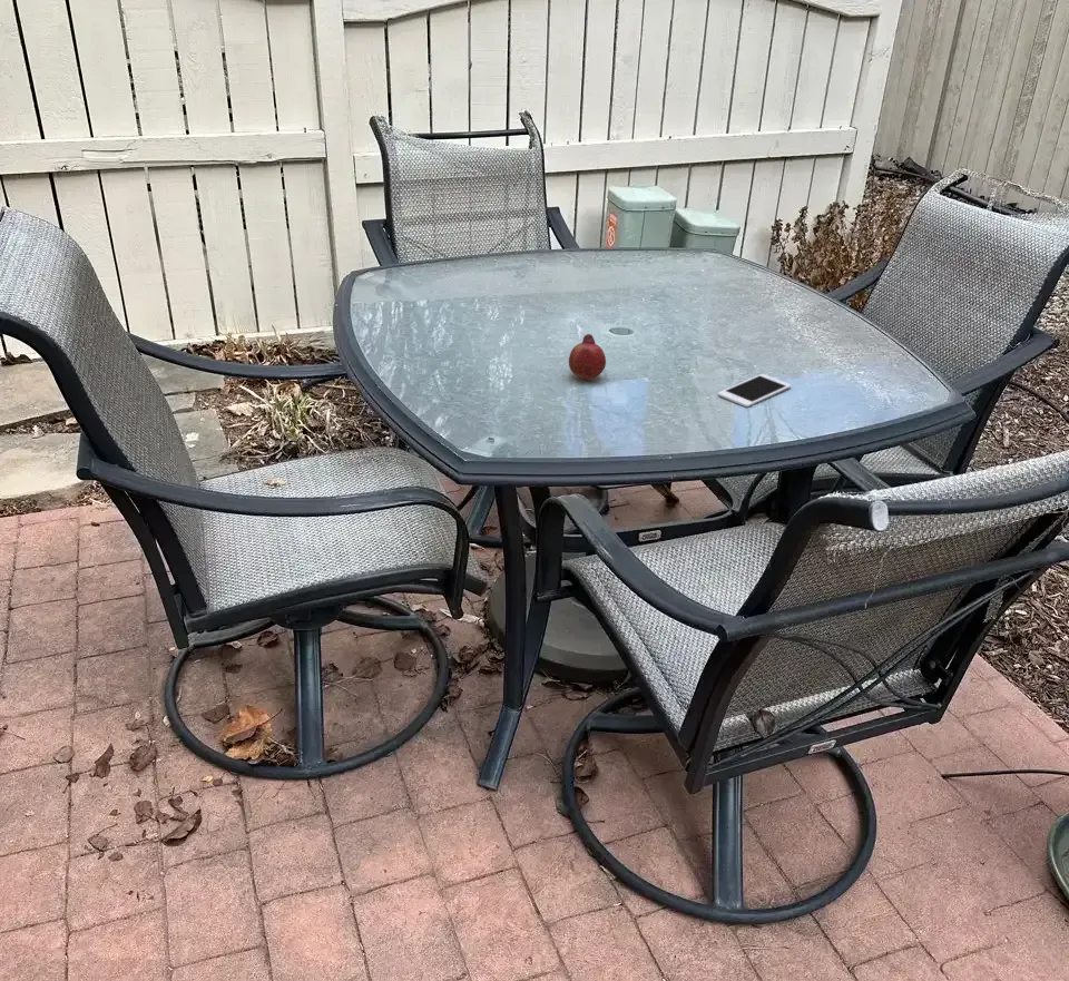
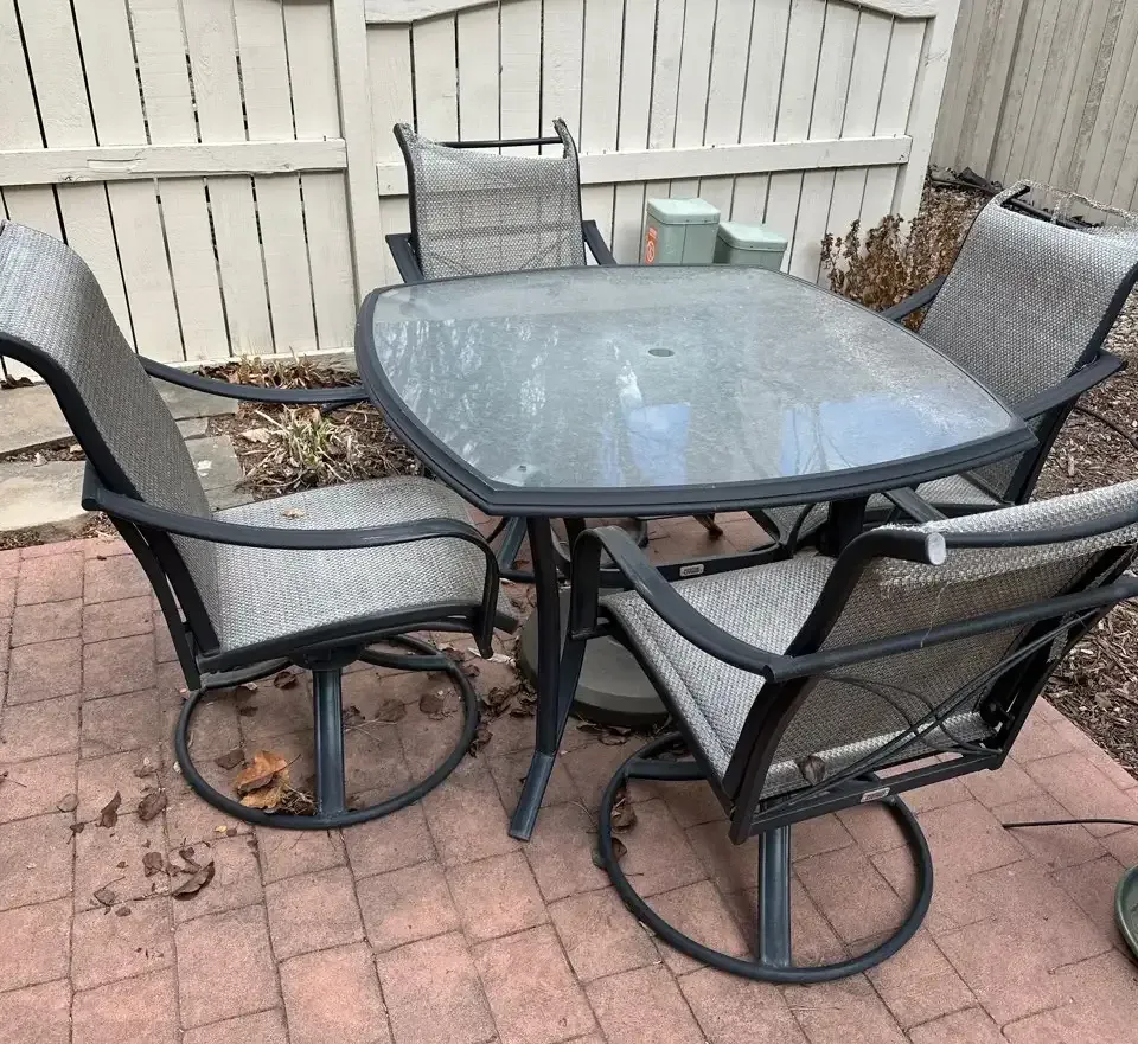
- fruit [568,333,607,382]
- cell phone [717,373,792,409]
